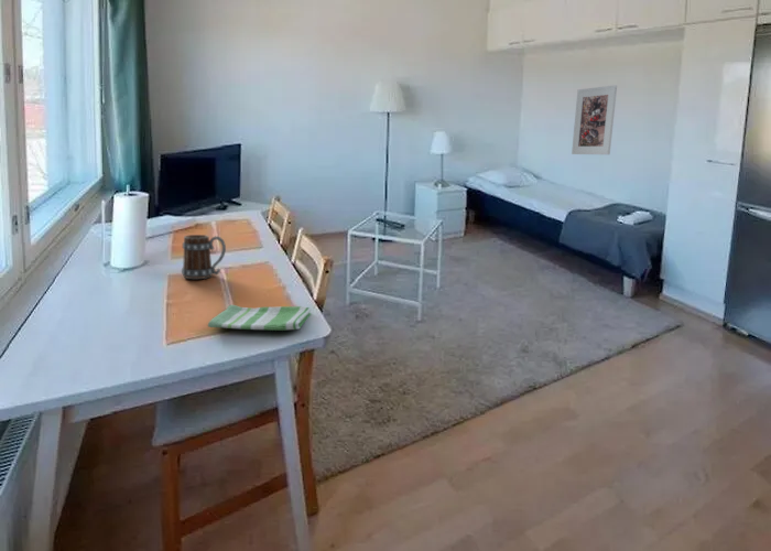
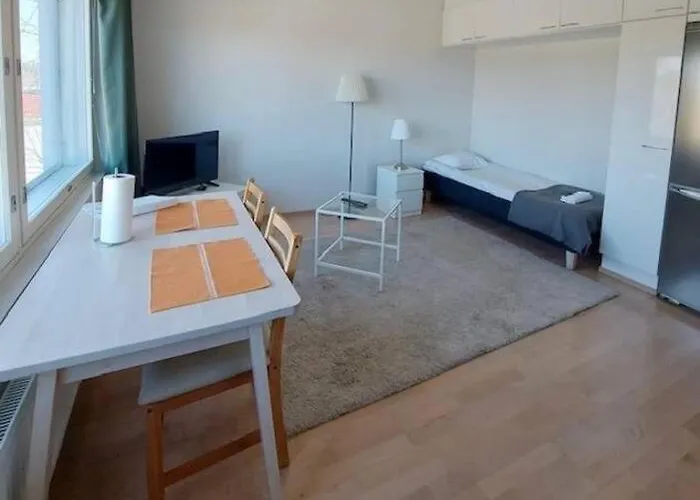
- mug [181,234,227,280]
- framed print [571,84,618,155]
- dish towel [207,303,312,332]
